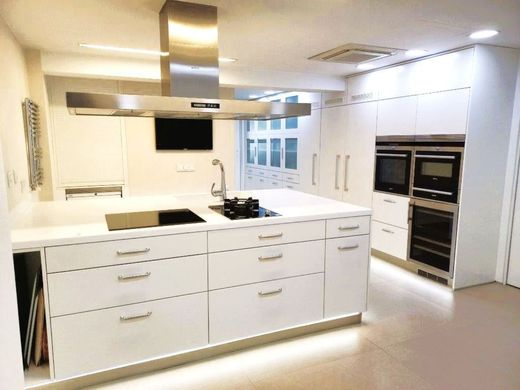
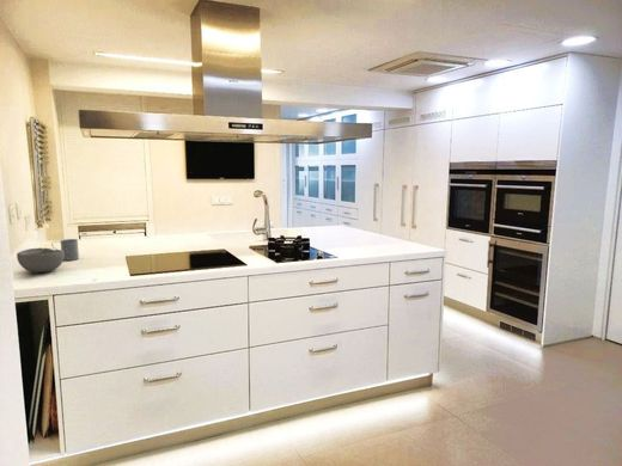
+ mug [50,238,80,262]
+ bowl [16,247,63,274]
